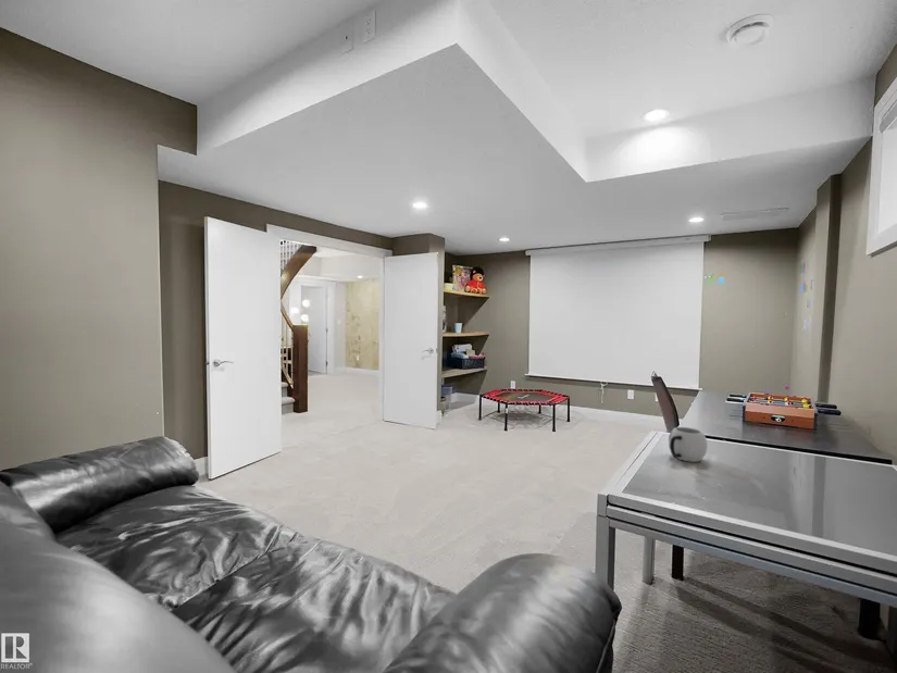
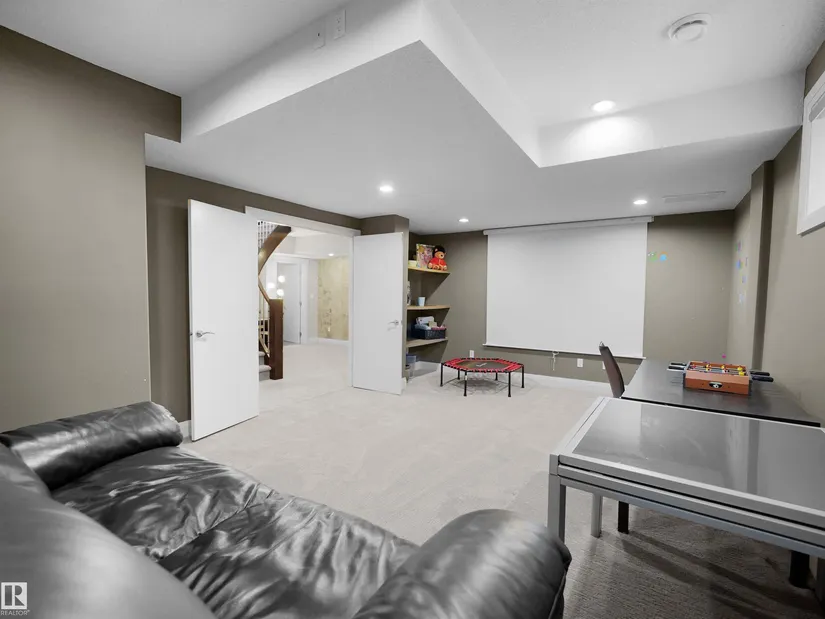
- mug [668,426,709,463]
